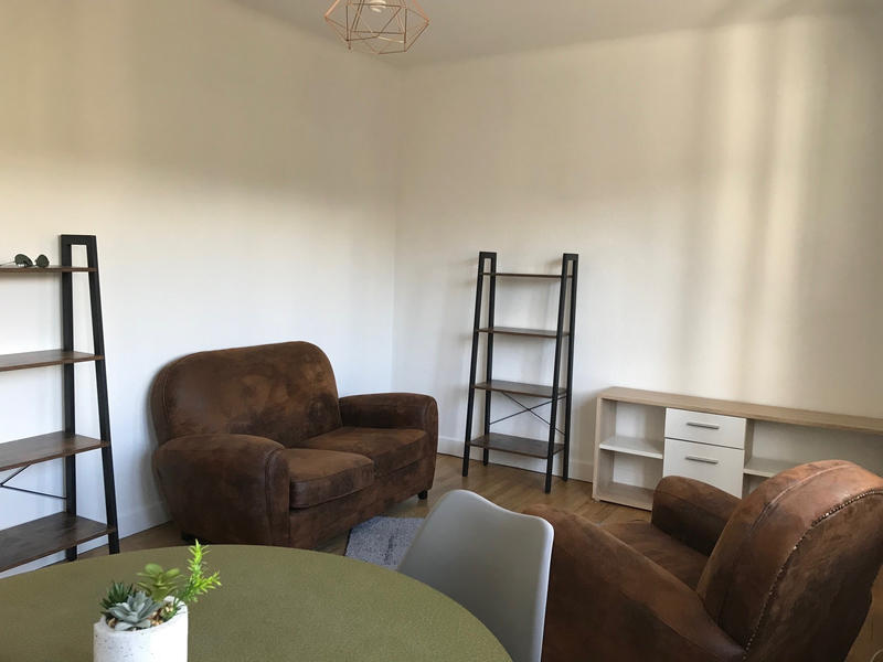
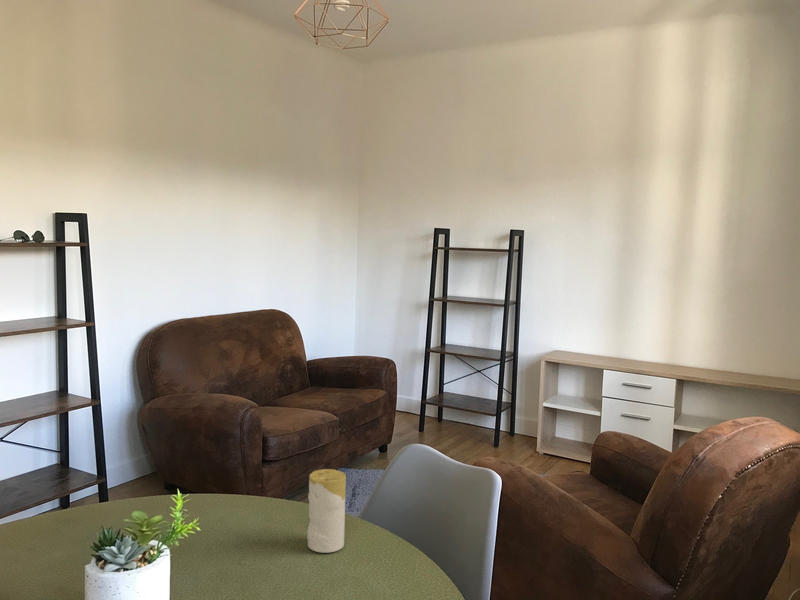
+ candle [306,468,347,554]
